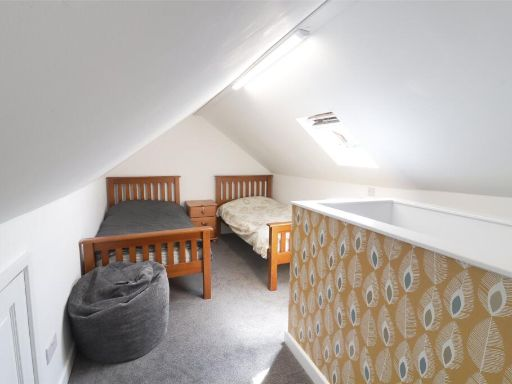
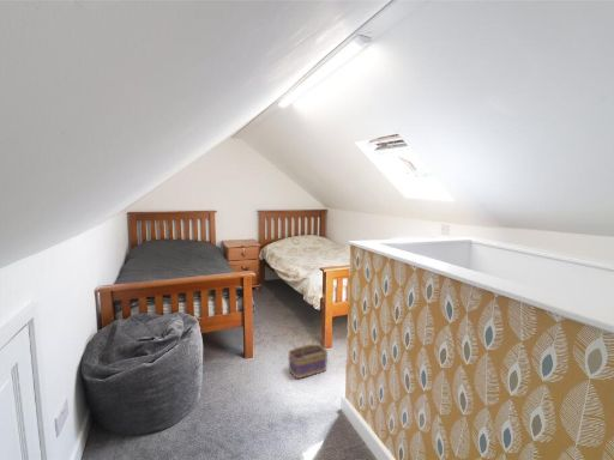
+ basket [287,326,329,380]
